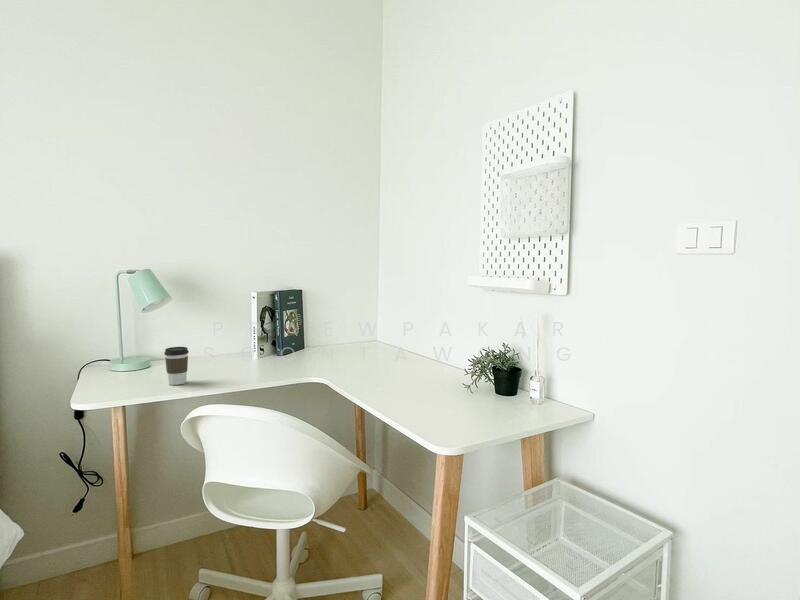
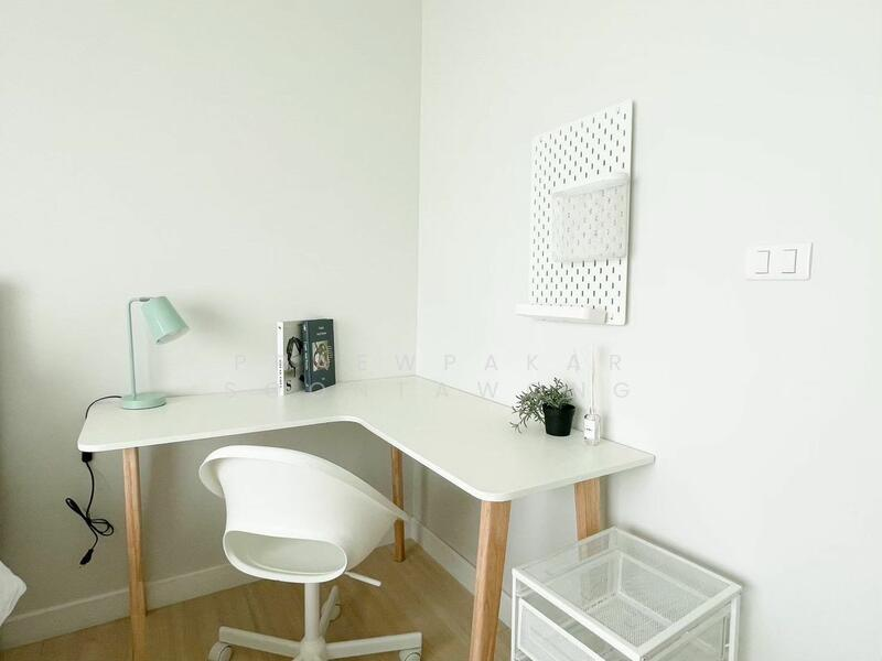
- coffee cup [163,346,189,386]
